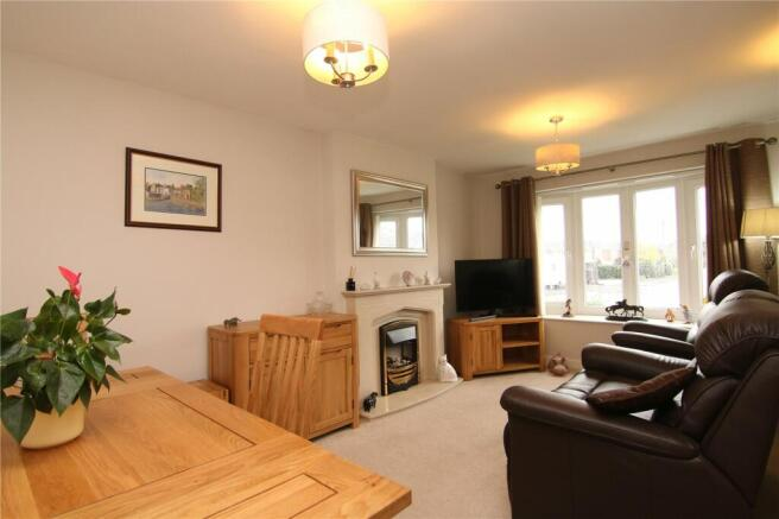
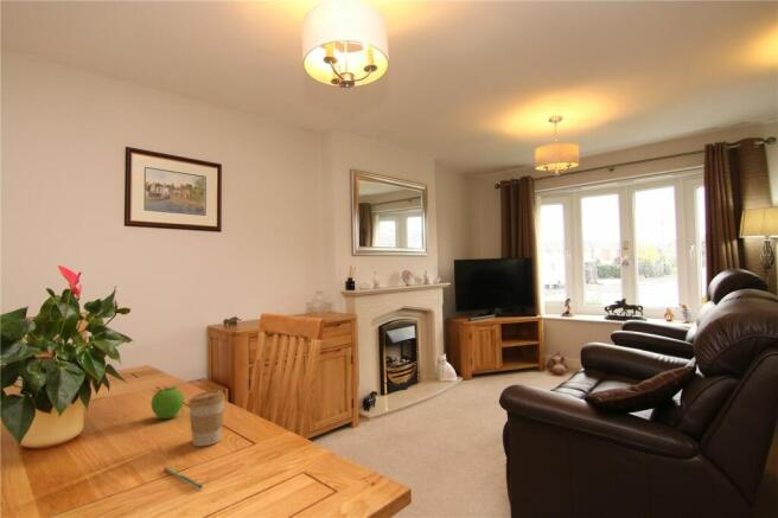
+ pen [162,466,203,490]
+ fruit [149,384,185,420]
+ coffee cup [186,389,227,447]
